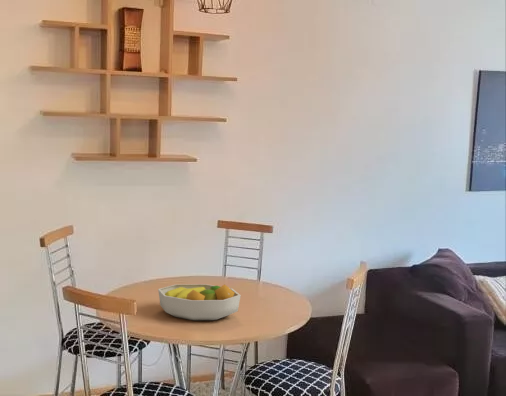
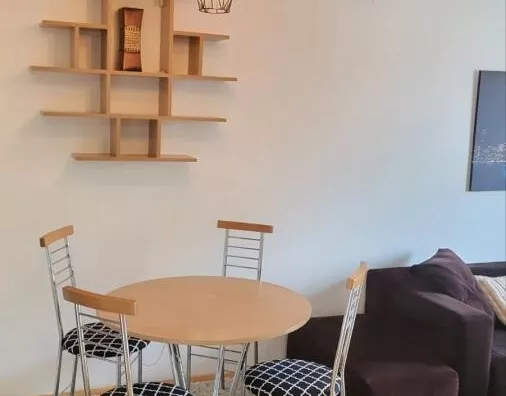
- fruit bowl [157,283,242,321]
